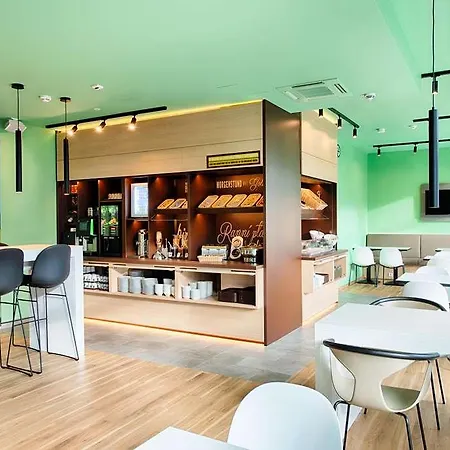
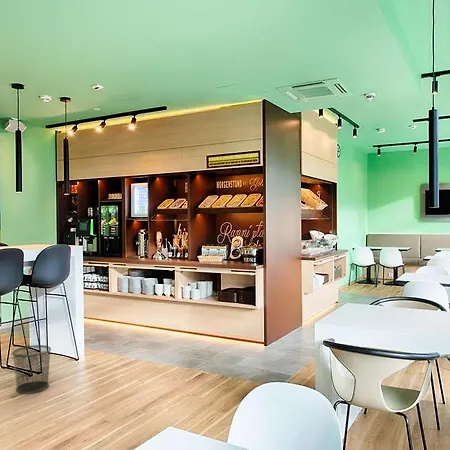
+ waste bin [11,344,52,395]
